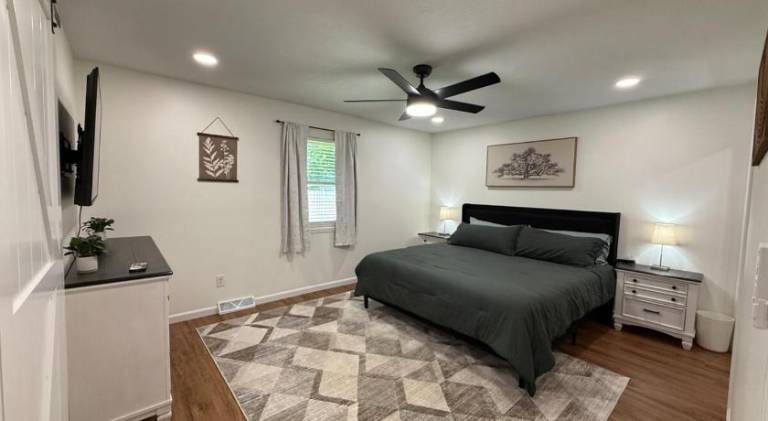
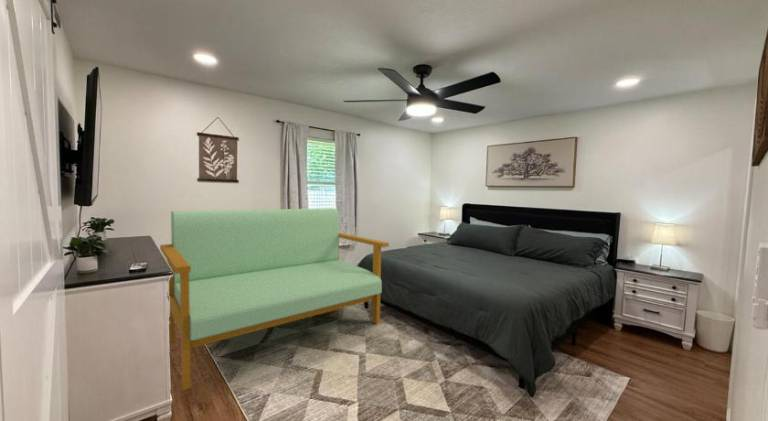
+ bench [159,207,390,391]
